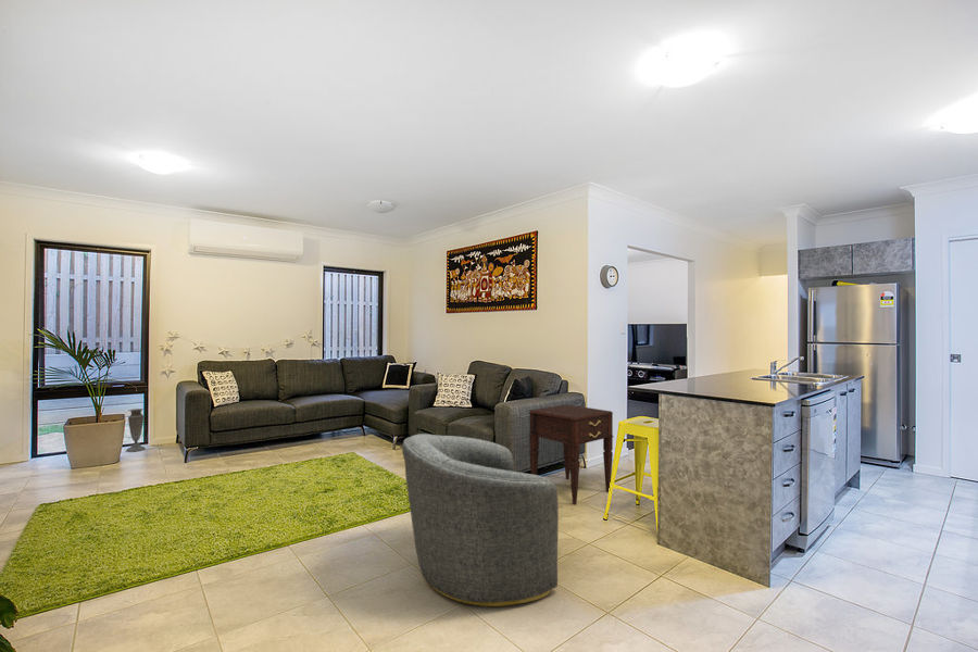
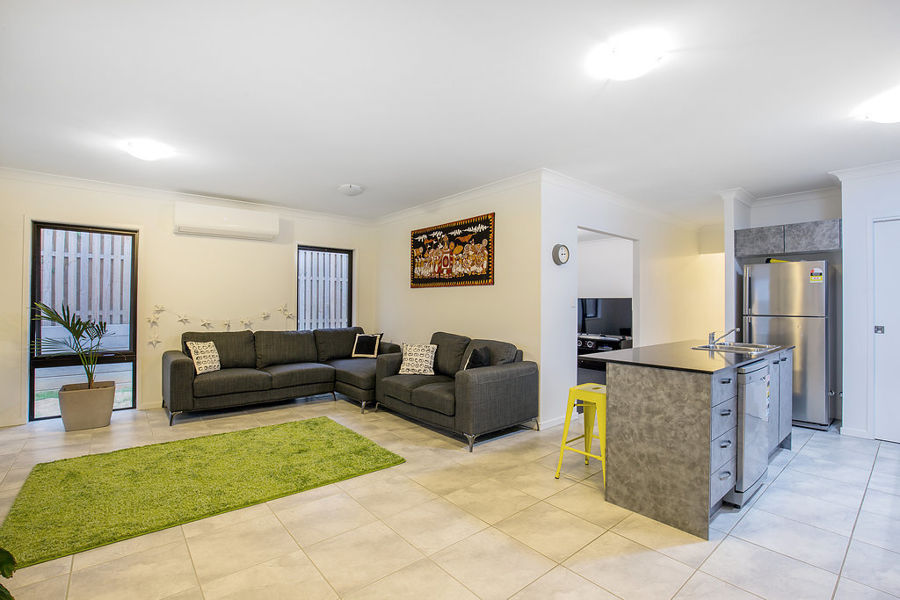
- armchair [401,432,560,607]
- nightstand [528,403,614,505]
- vase [125,408,147,453]
